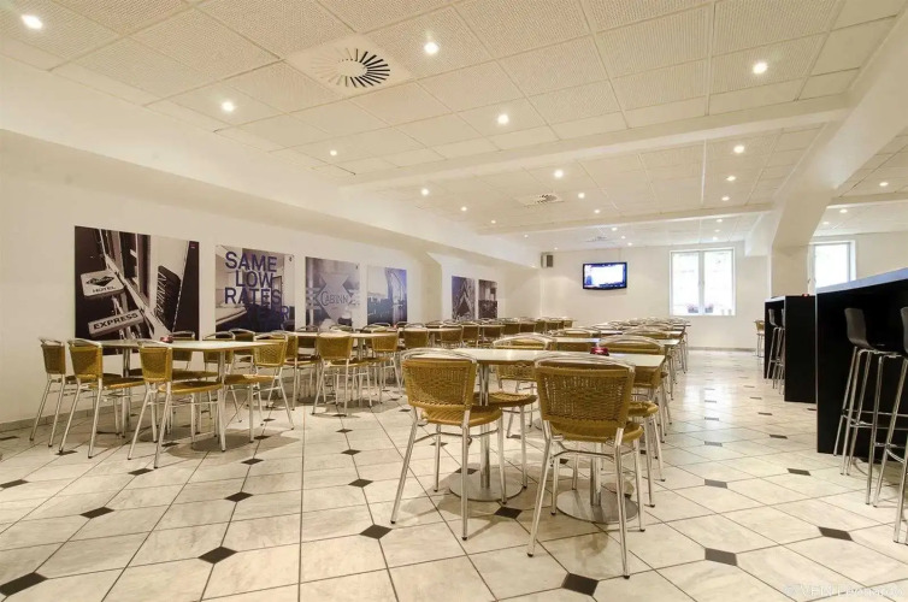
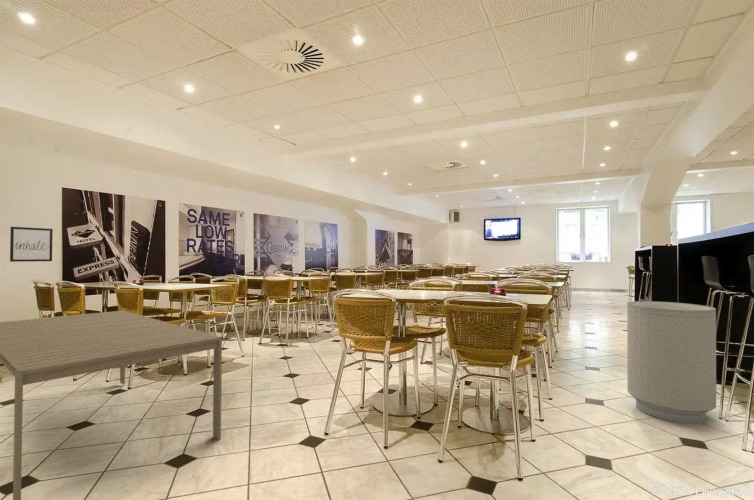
+ trash can [626,300,717,424]
+ dining table [0,310,223,500]
+ wall art [9,226,54,263]
